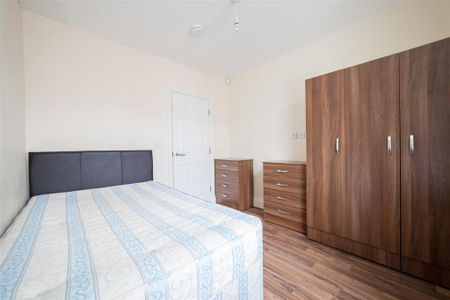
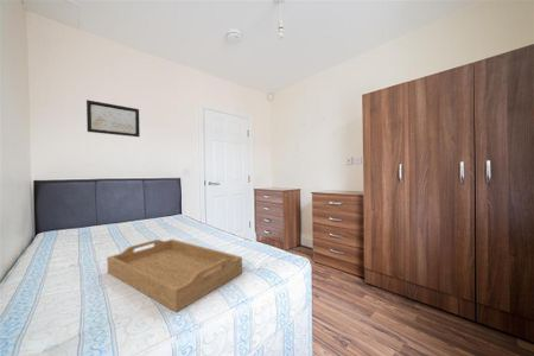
+ wall art [85,98,141,138]
+ serving tray [106,239,243,313]
